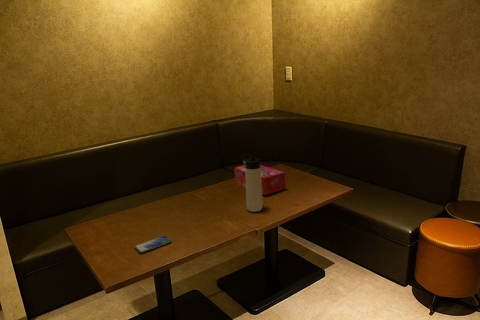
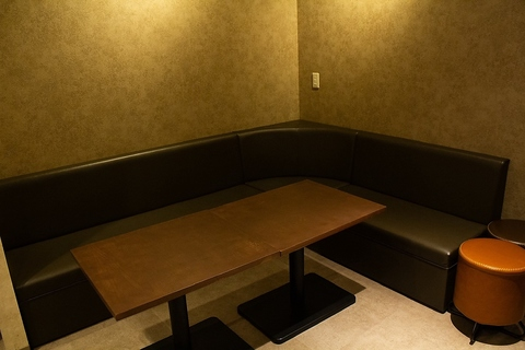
- tissue box [233,164,286,196]
- thermos bottle [240,153,264,213]
- smartphone [134,235,172,254]
